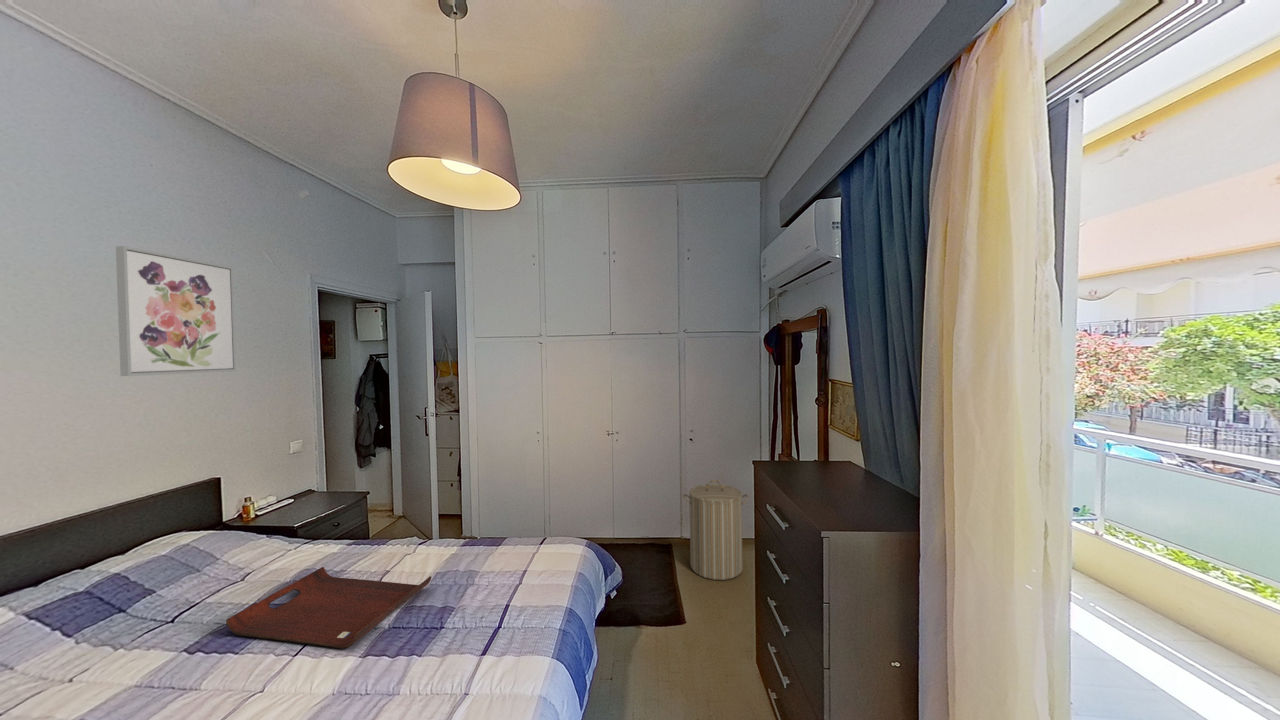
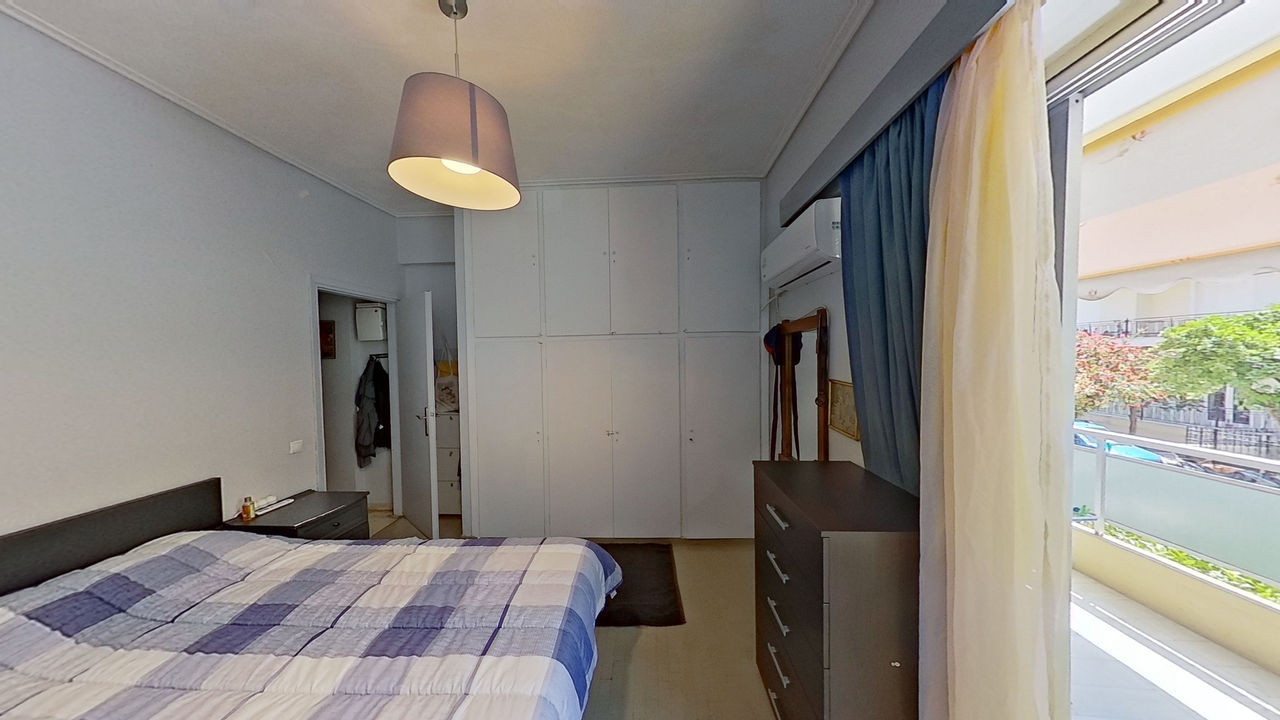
- serving tray [225,566,432,650]
- laundry hamper [682,479,749,581]
- wall art [115,245,237,377]
